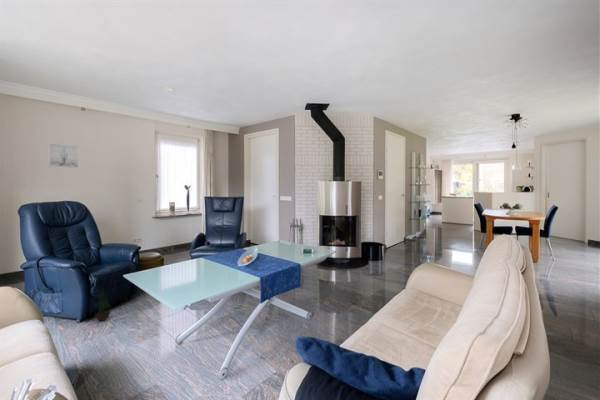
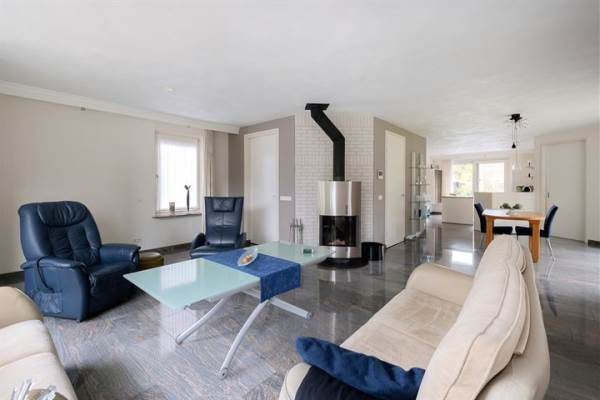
- potted plant [91,289,113,322]
- wall art [48,142,79,169]
